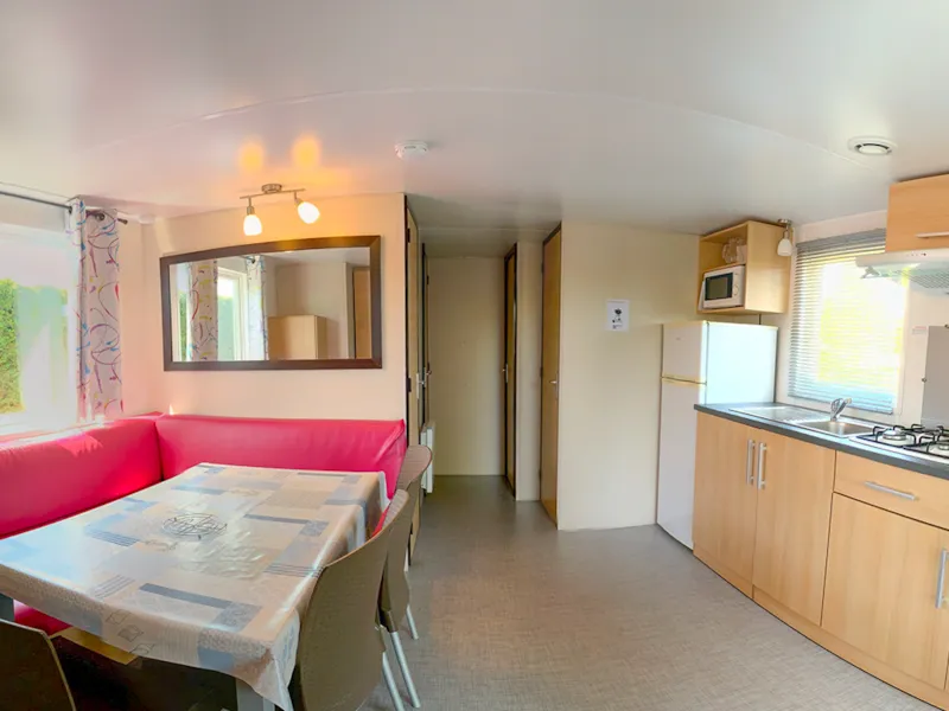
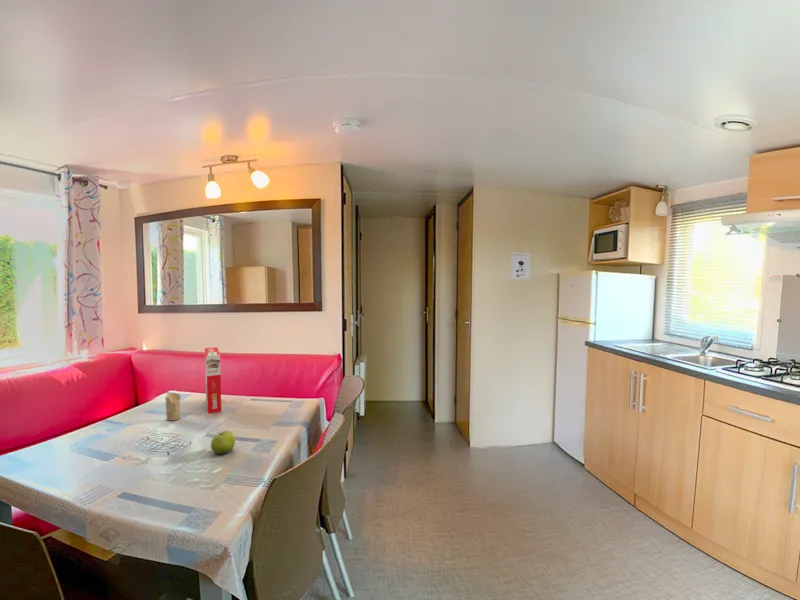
+ cereal box [204,346,222,415]
+ candle [164,392,182,422]
+ fruit [210,430,236,455]
